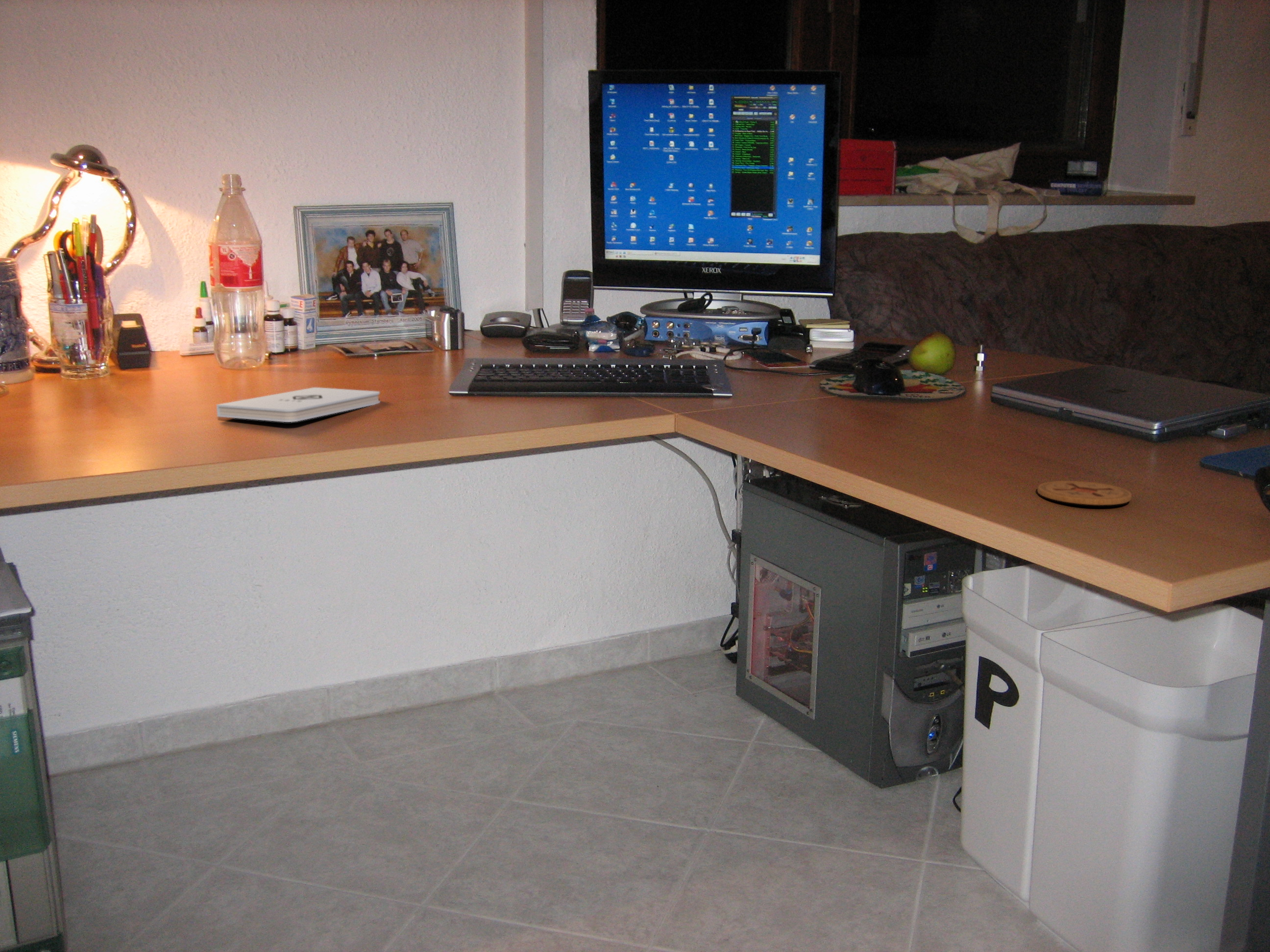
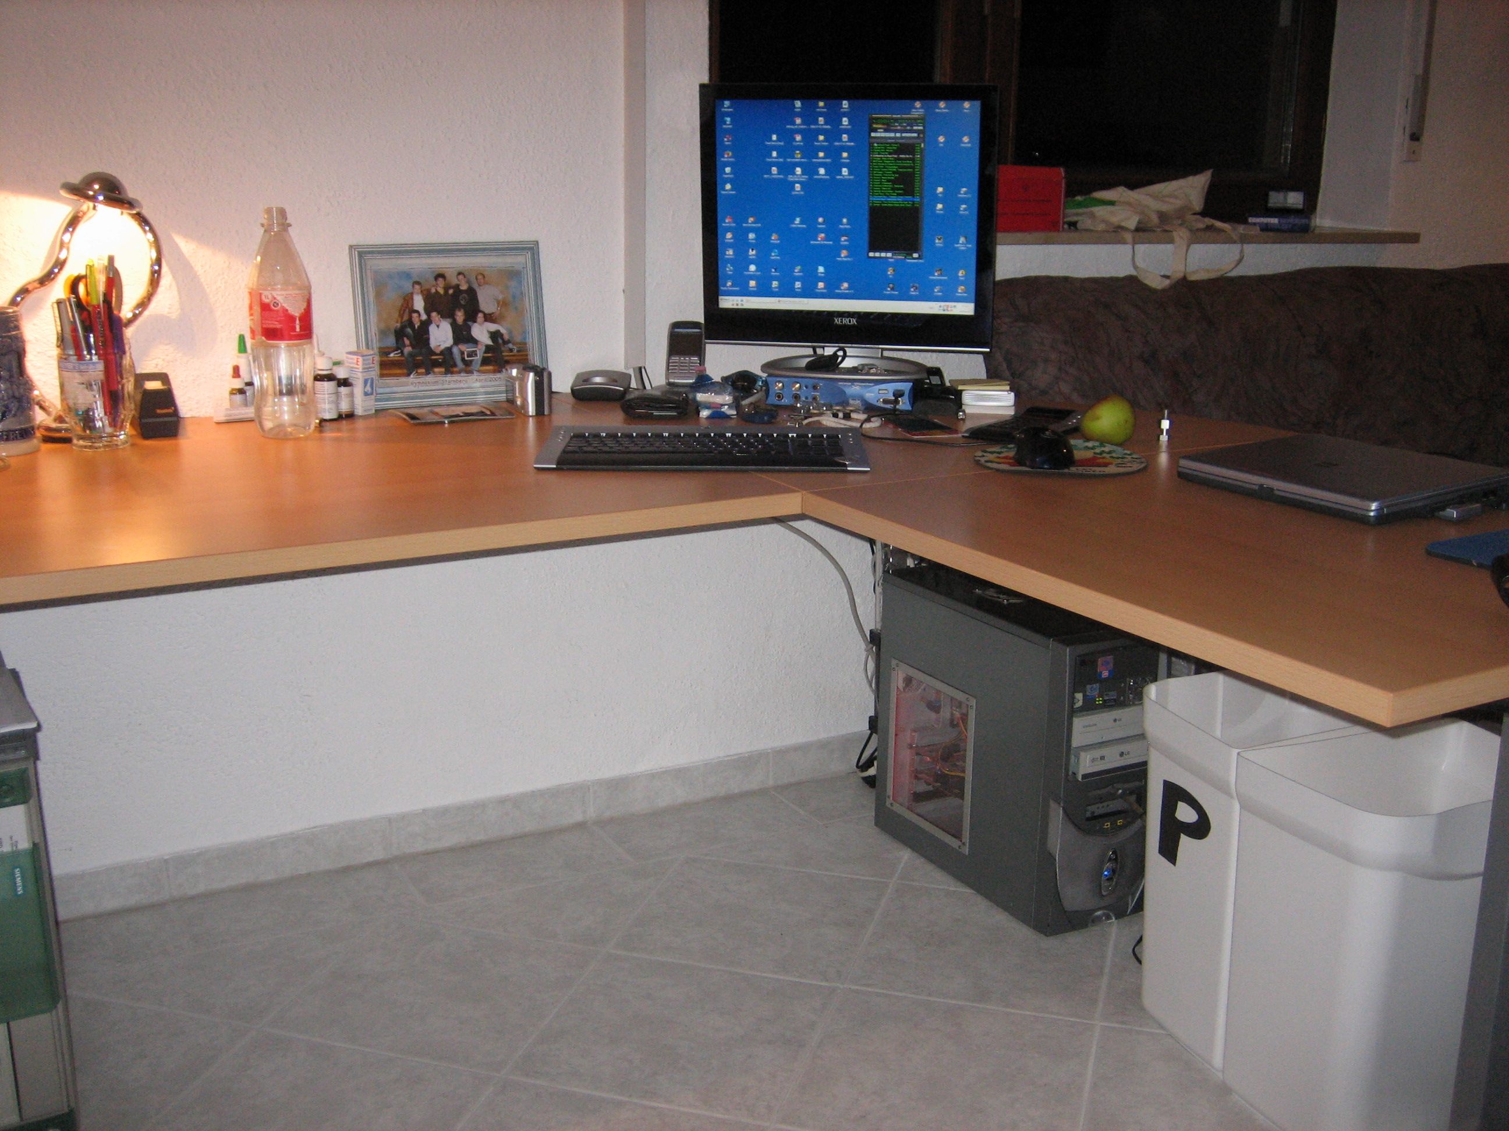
- notepad [216,387,381,423]
- coaster [1037,480,1132,506]
